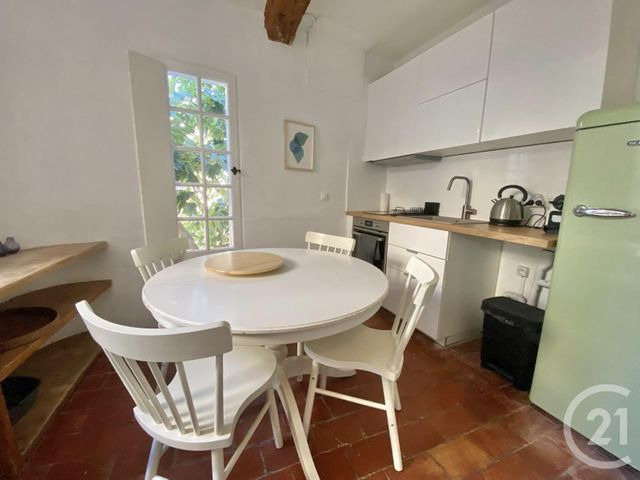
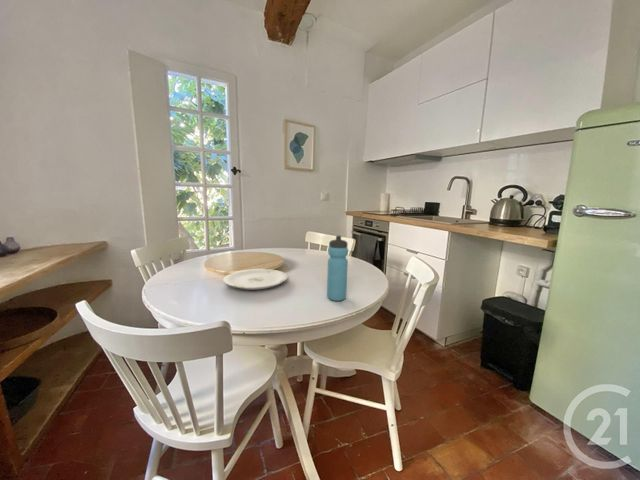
+ plate [223,268,288,291]
+ water bottle [326,235,349,302]
